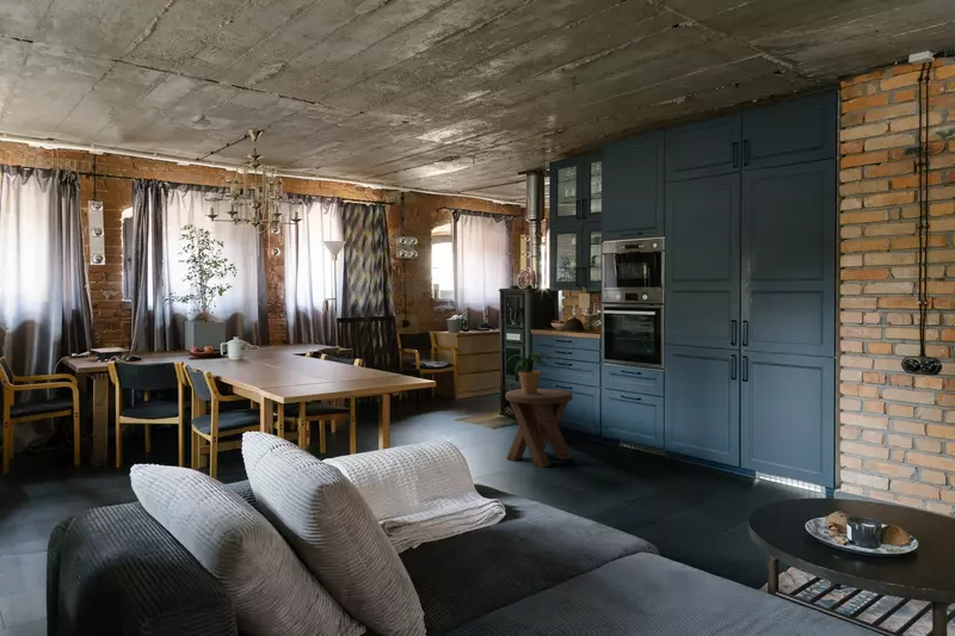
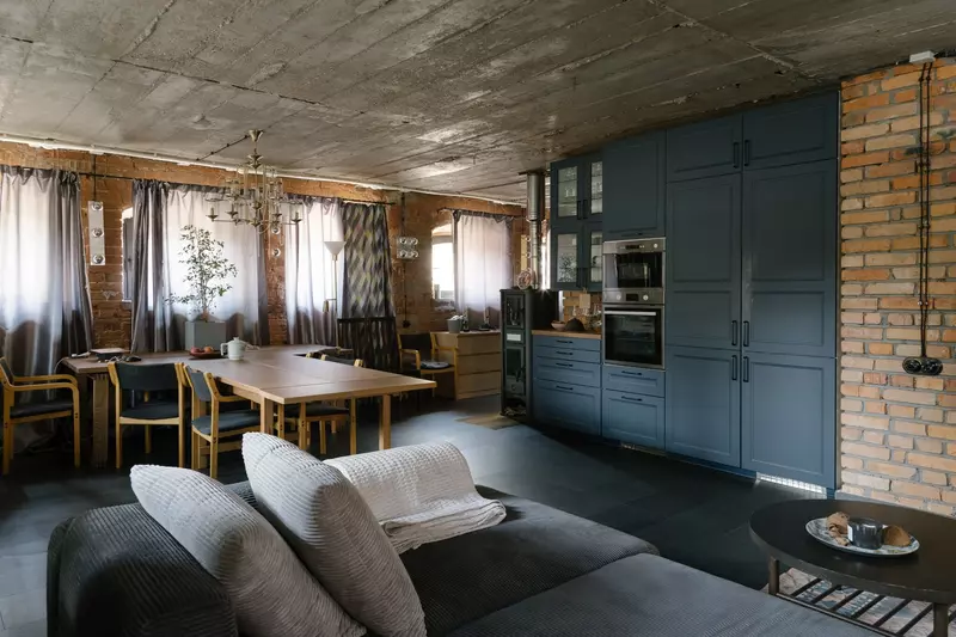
- music stool [504,388,573,469]
- potted plant [505,351,552,394]
